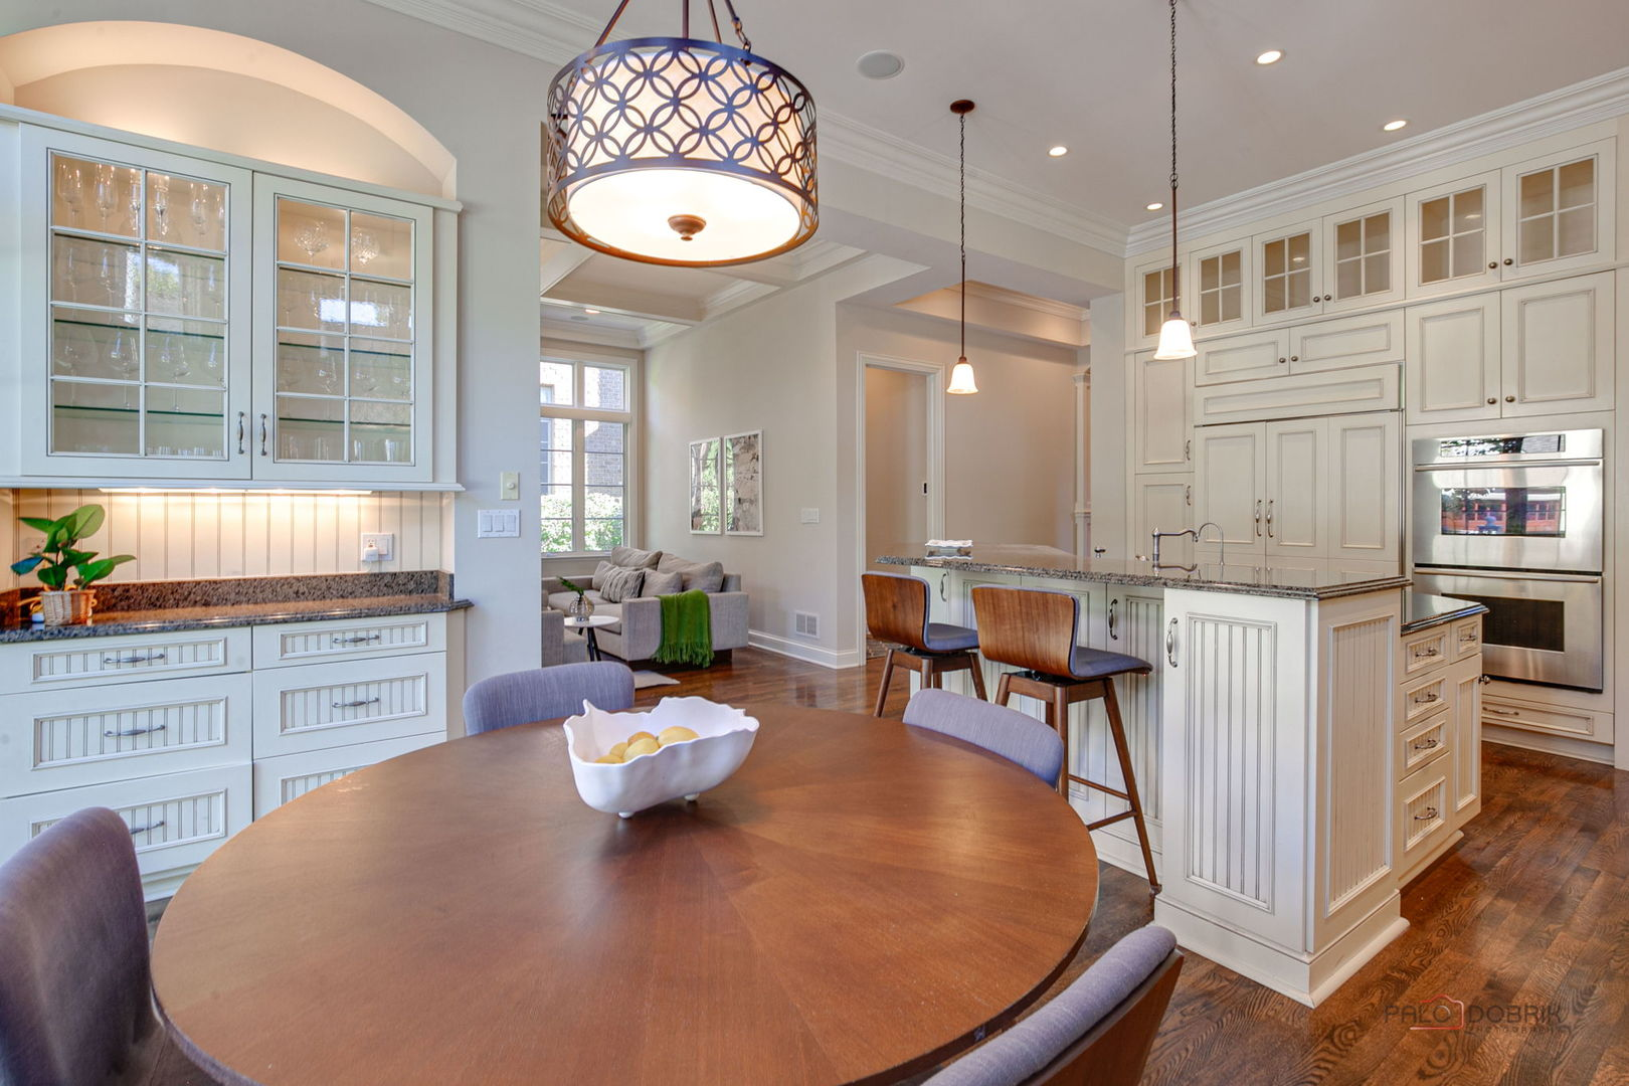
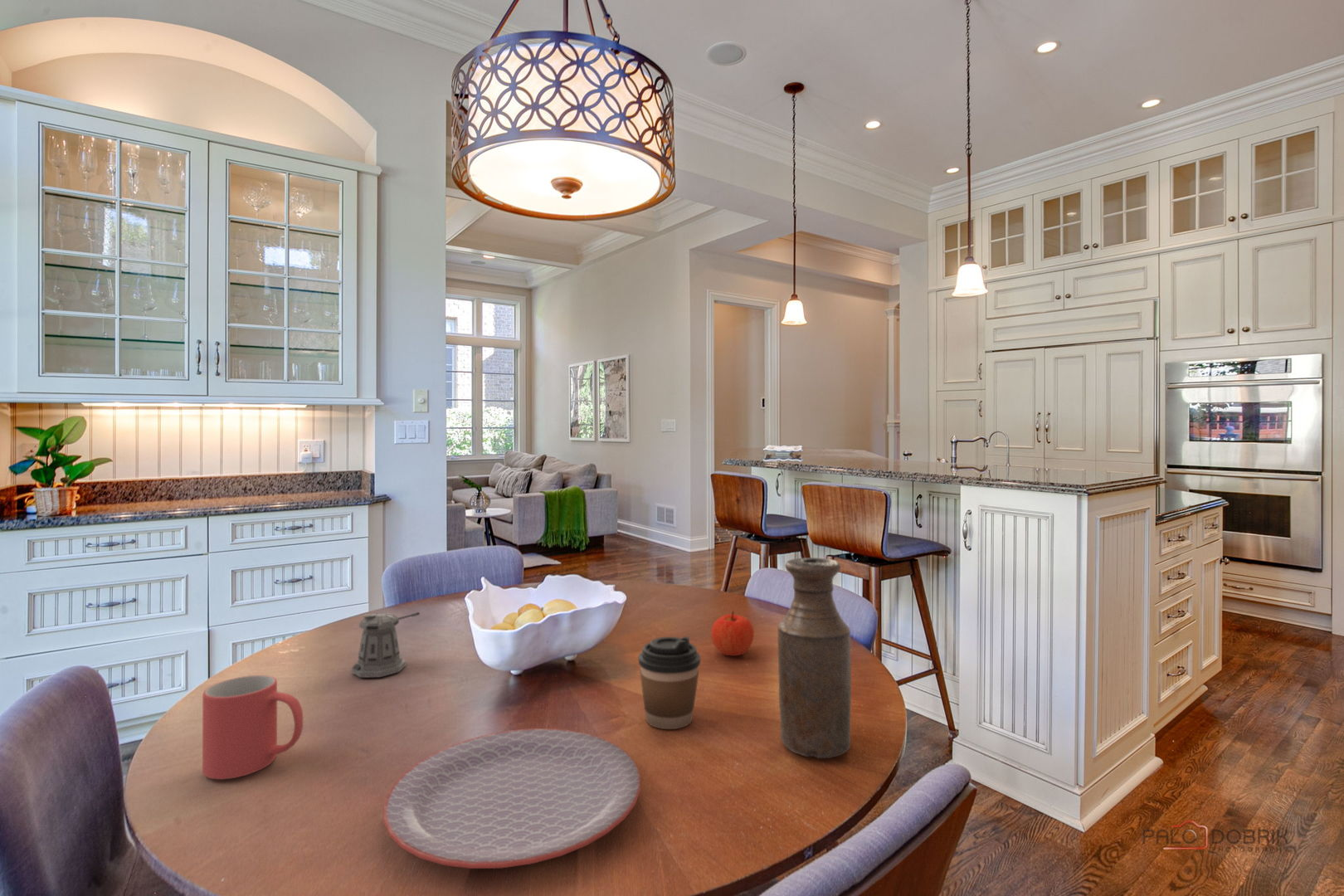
+ coffee cup [637,635,701,730]
+ plate [382,728,642,869]
+ mug [202,674,304,780]
+ apple [710,611,755,657]
+ pepper shaker [351,611,421,679]
+ bottle [777,557,852,759]
